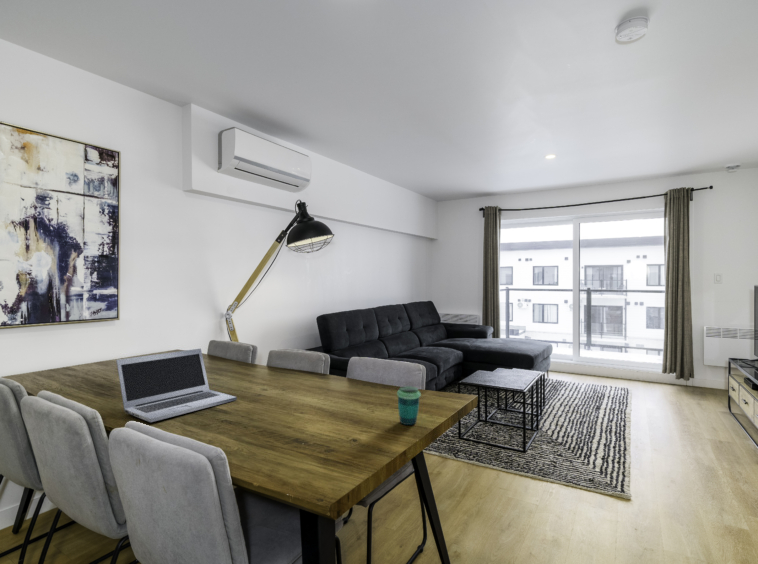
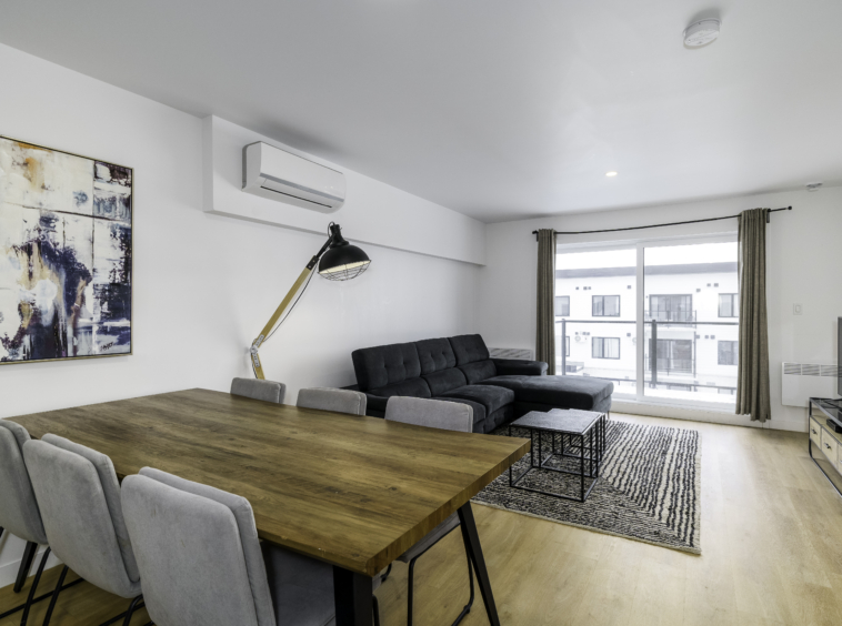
- cup [396,385,421,426]
- laptop [115,348,238,423]
